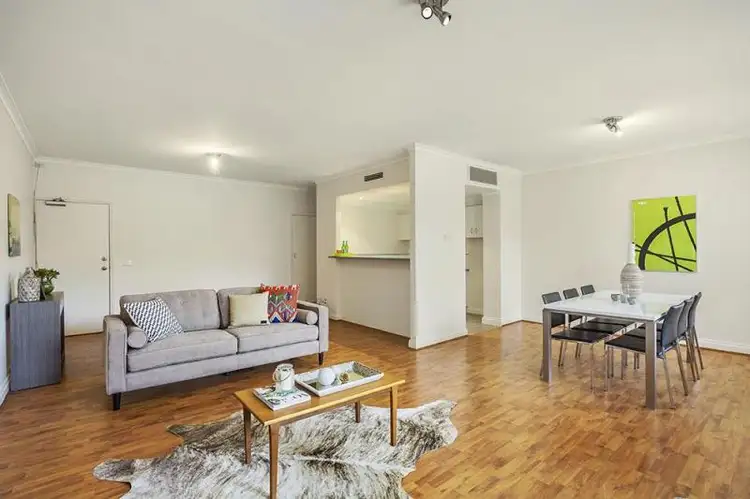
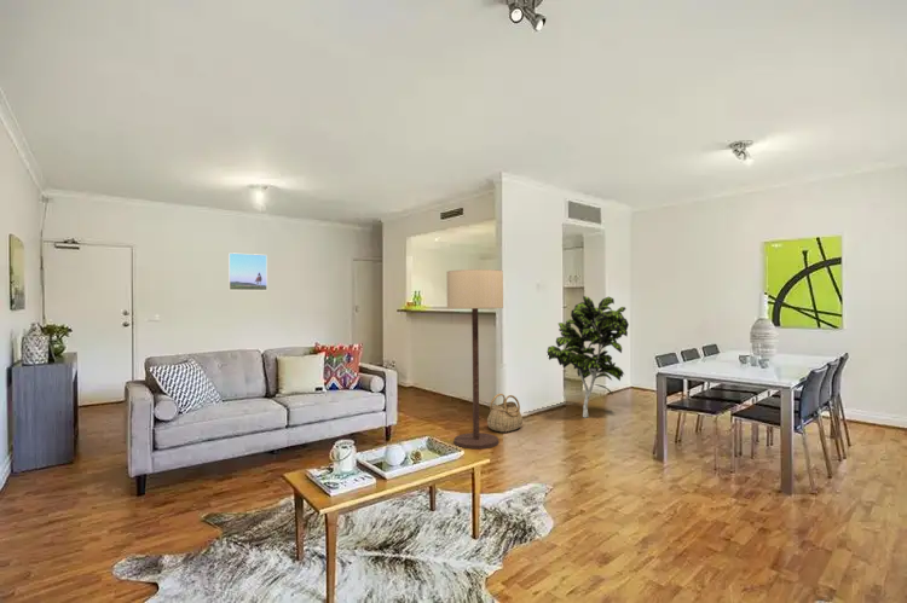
+ floor lamp [445,268,504,450]
+ basket [486,393,524,434]
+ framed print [227,251,268,291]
+ indoor plant [545,295,630,419]
